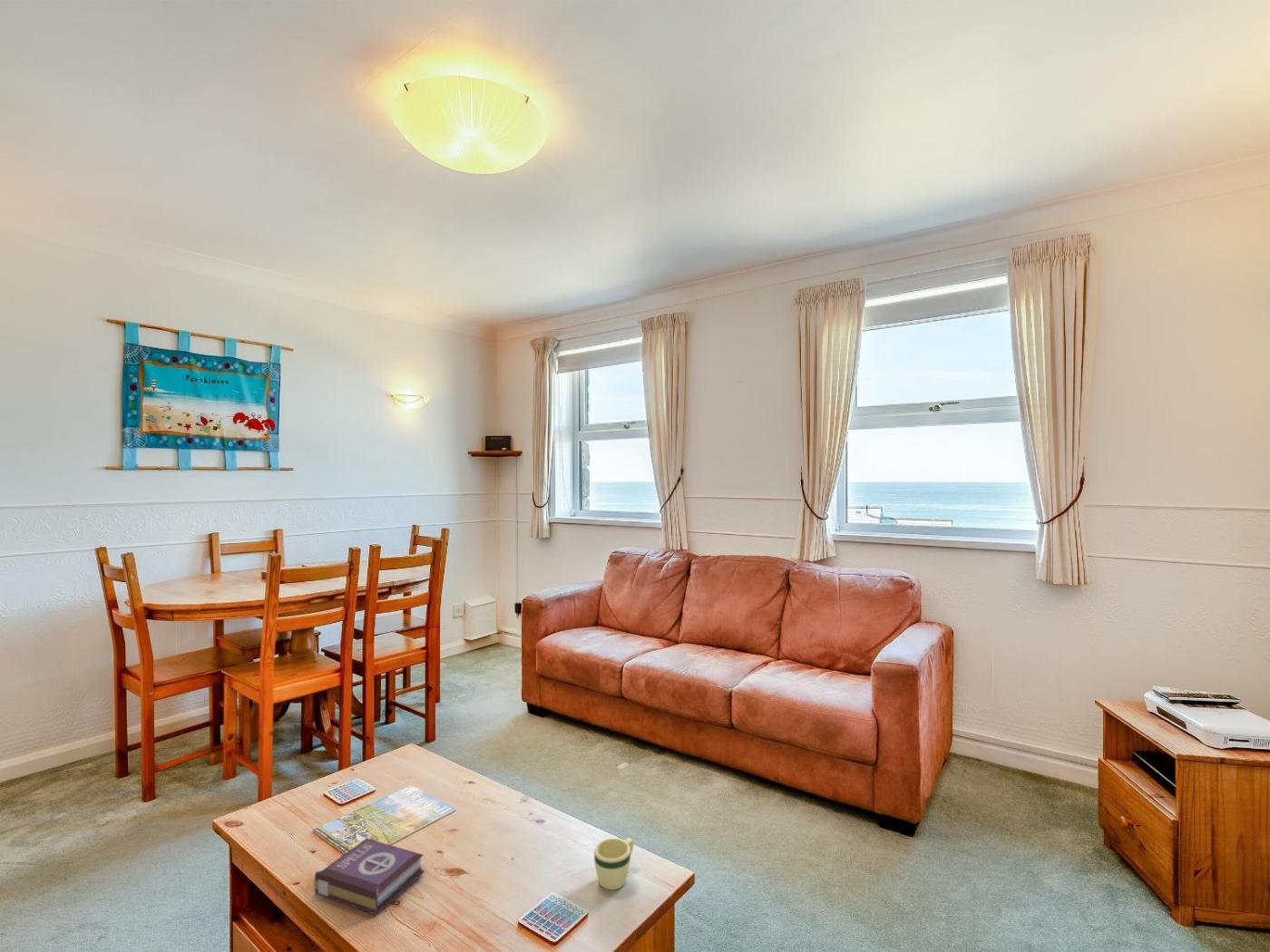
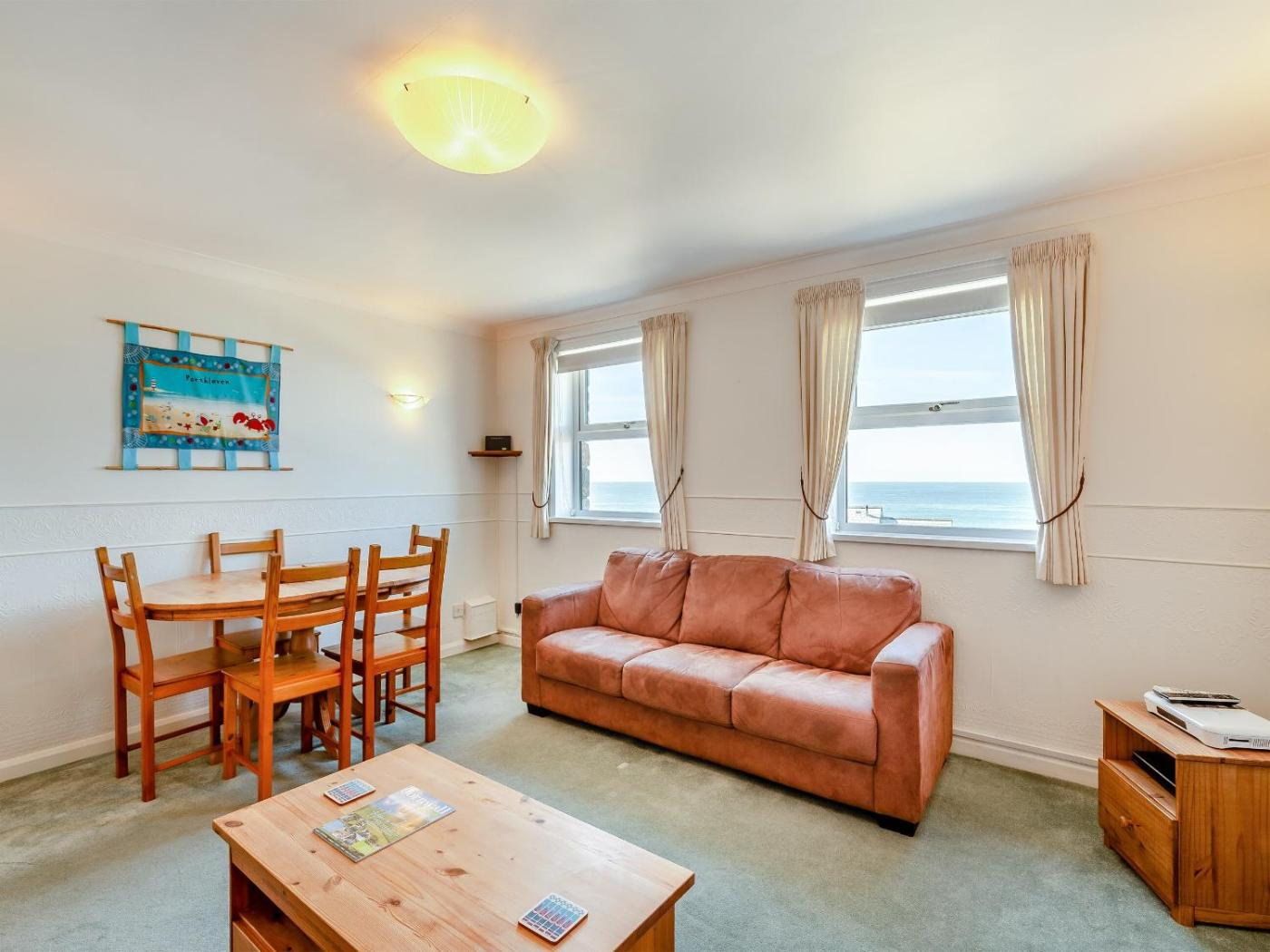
- book [313,838,425,916]
- mug [593,837,635,890]
